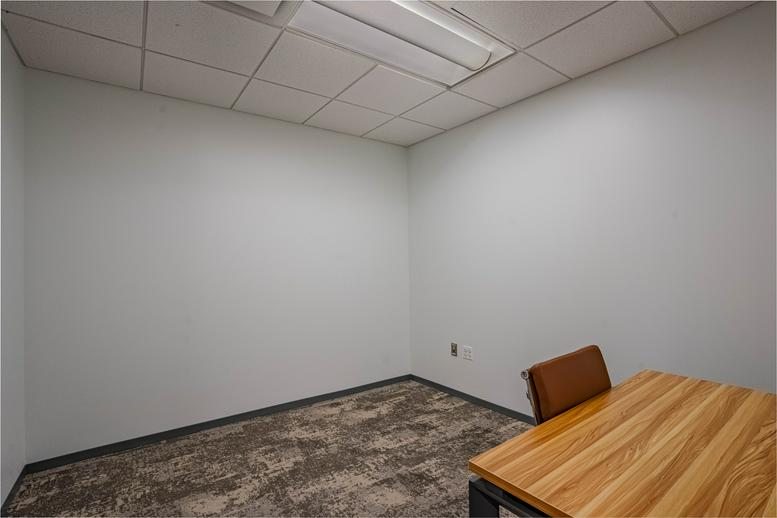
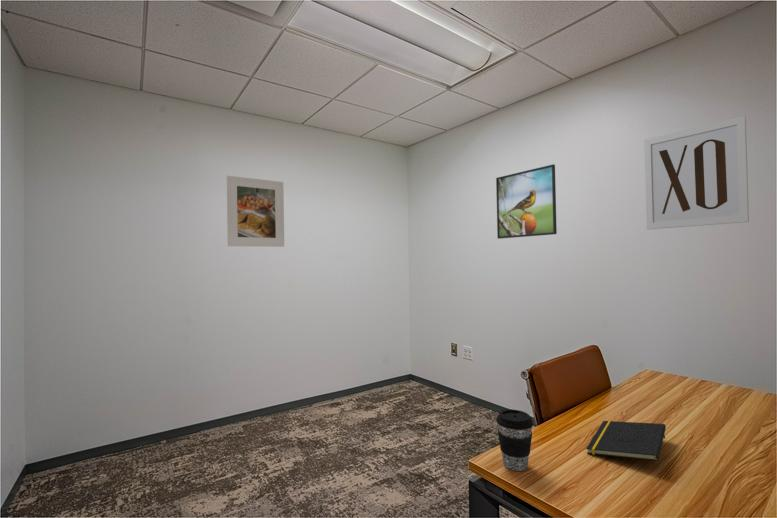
+ wall art [643,115,750,230]
+ coffee cup [495,408,534,472]
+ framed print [226,175,285,248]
+ notepad [585,420,667,462]
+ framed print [495,163,558,240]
